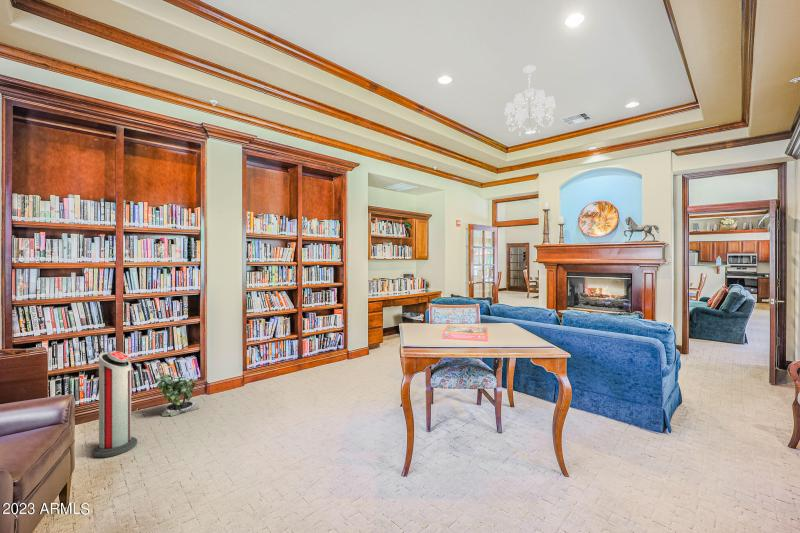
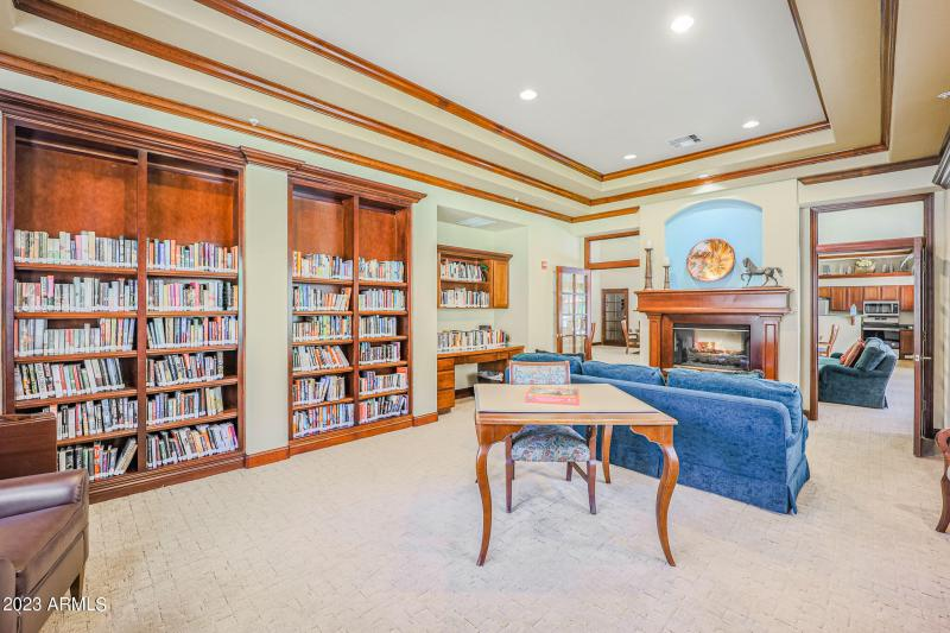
- air purifier [91,350,138,458]
- chandelier [503,64,557,136]
- potted plant [154,370,200,417]
